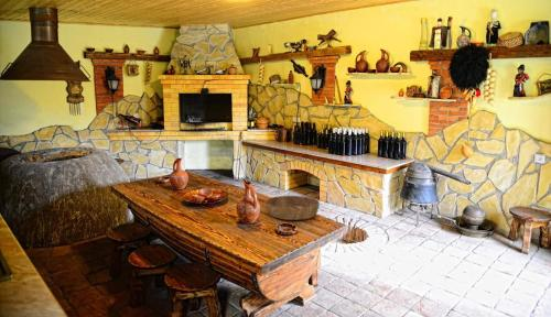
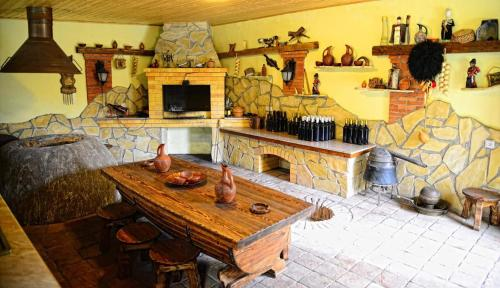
- wooden bowl [266,195,321,221]
